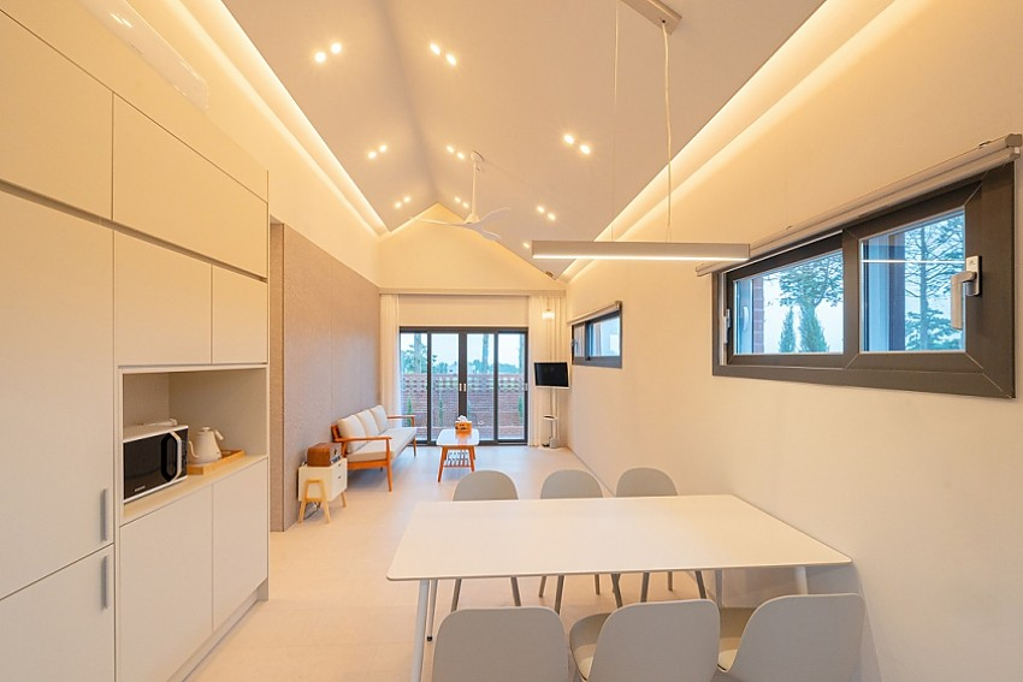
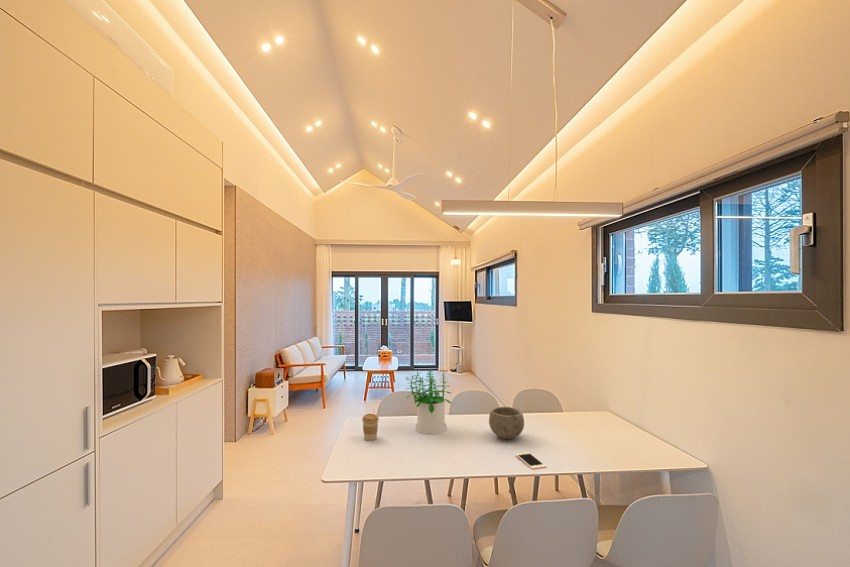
+ bowl [488,406,525,440]
+ potted plant [404,369,453,435]
+ coffee cup [361,413,380,442]
+ cell phone [515,451,547,470]
